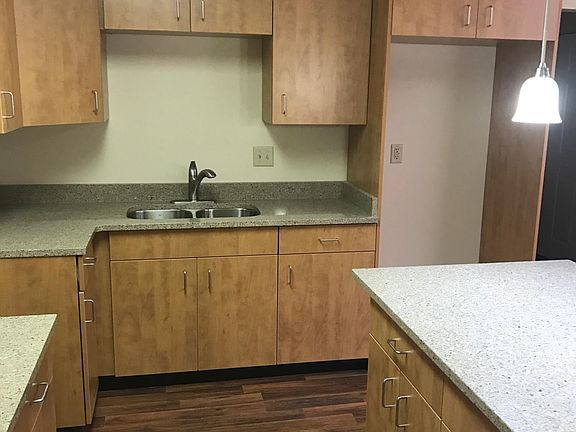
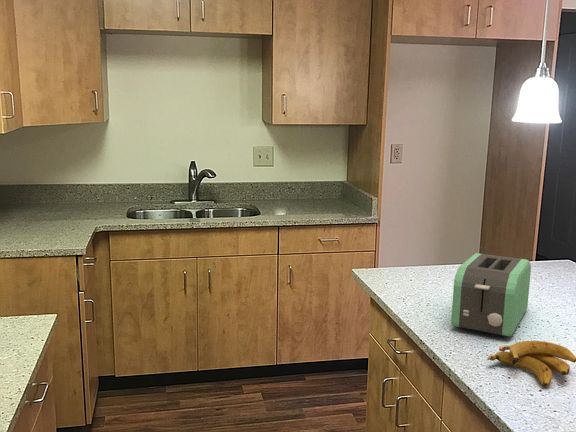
+ toaster [450,252,532,337]
+ banana [486,340,576,387]
